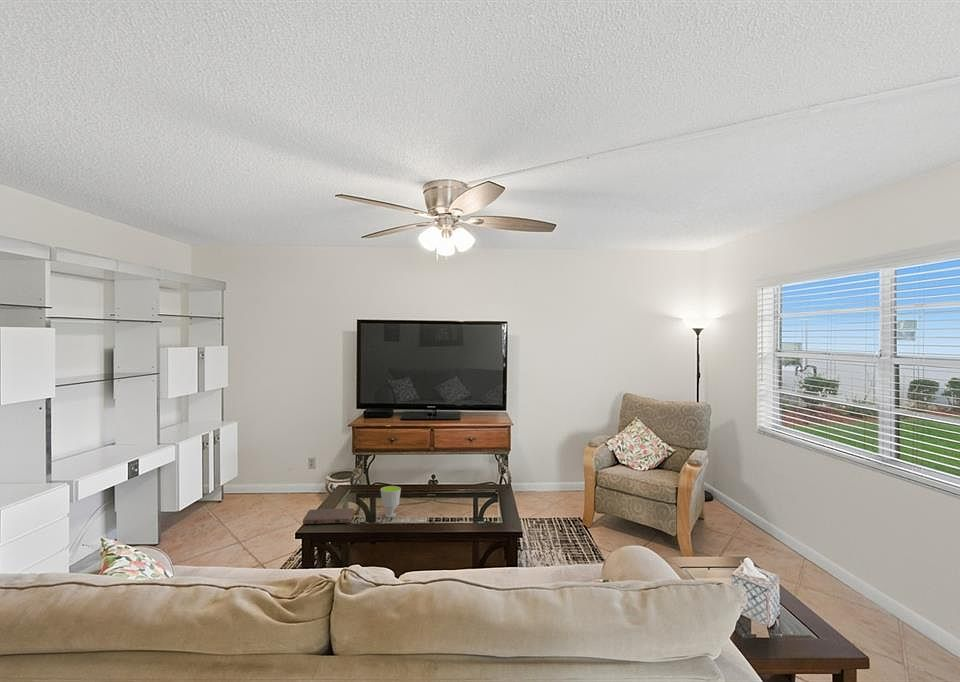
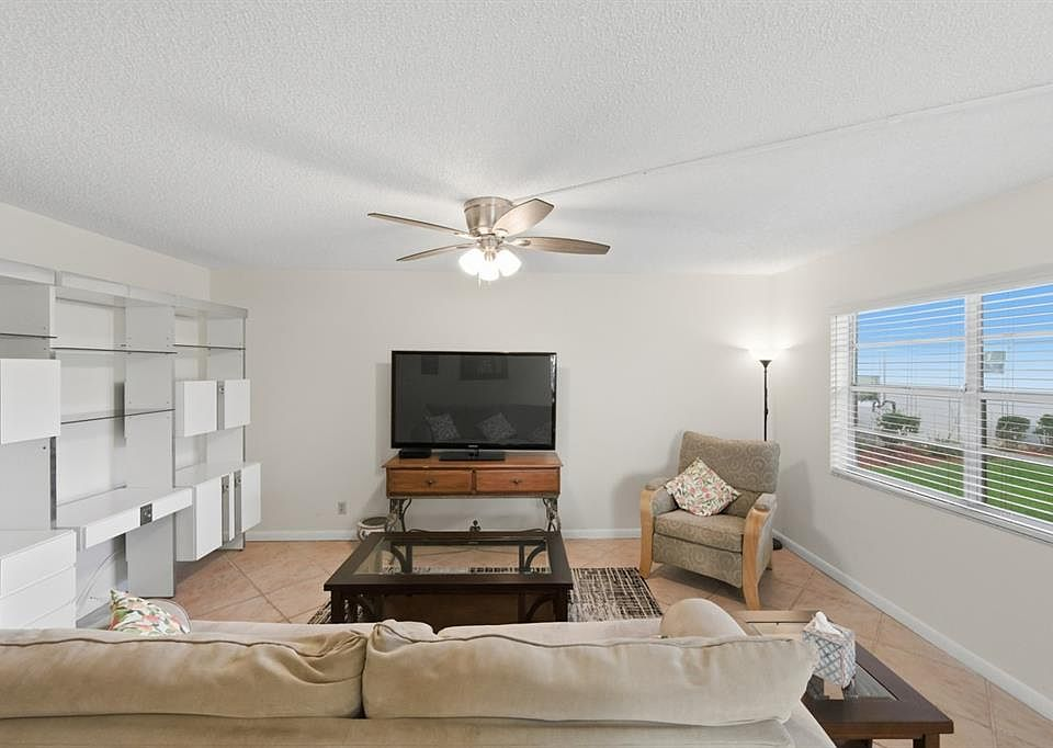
- cup [380,485,402,518]
- book [302,507,355,525]
